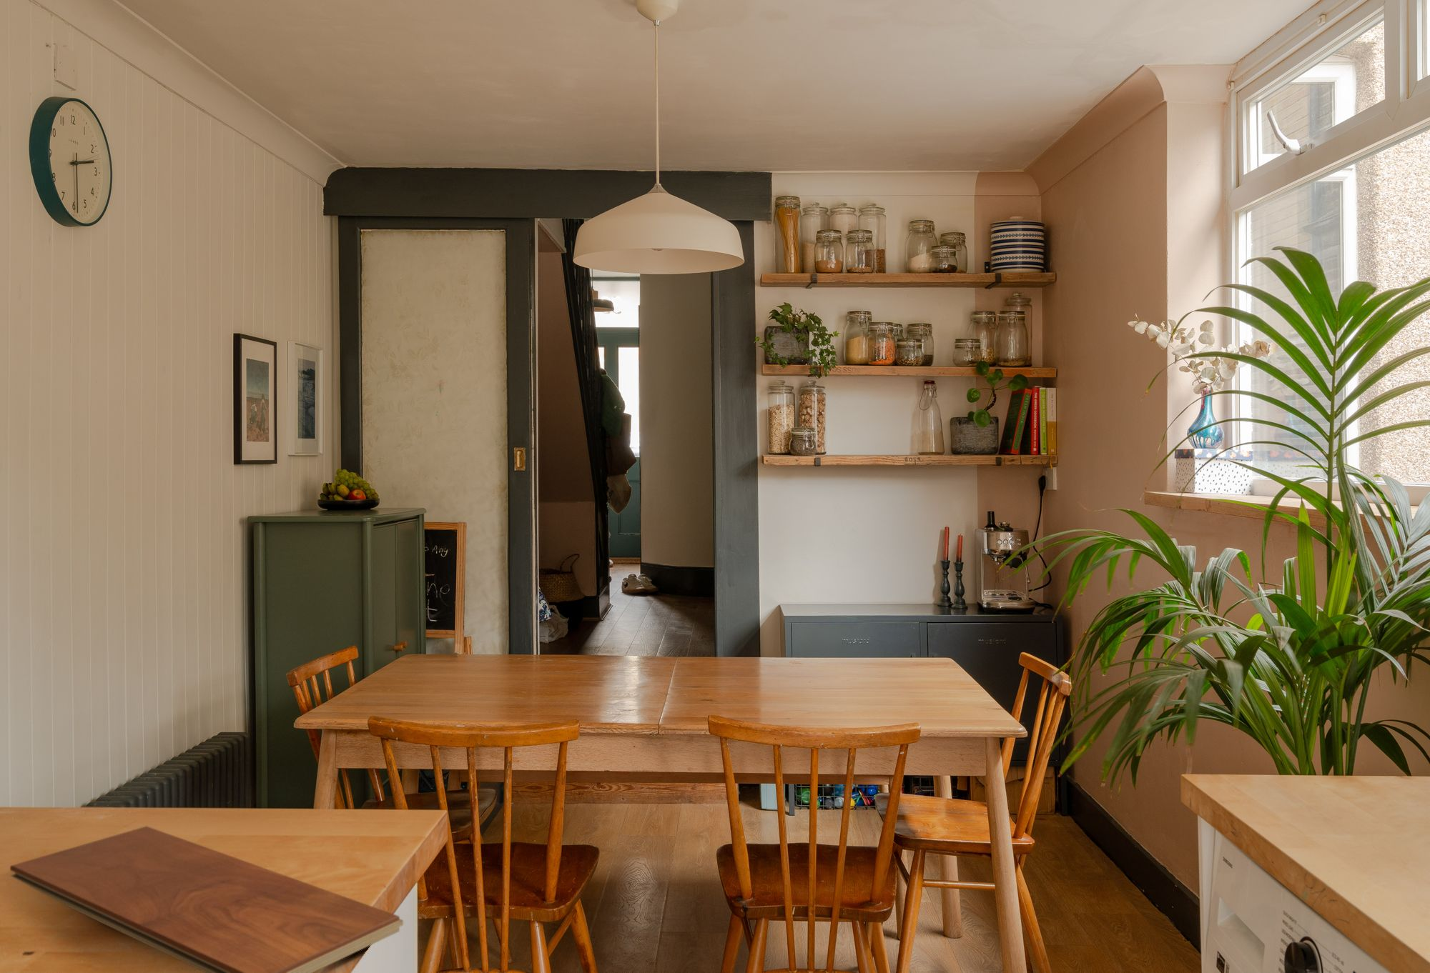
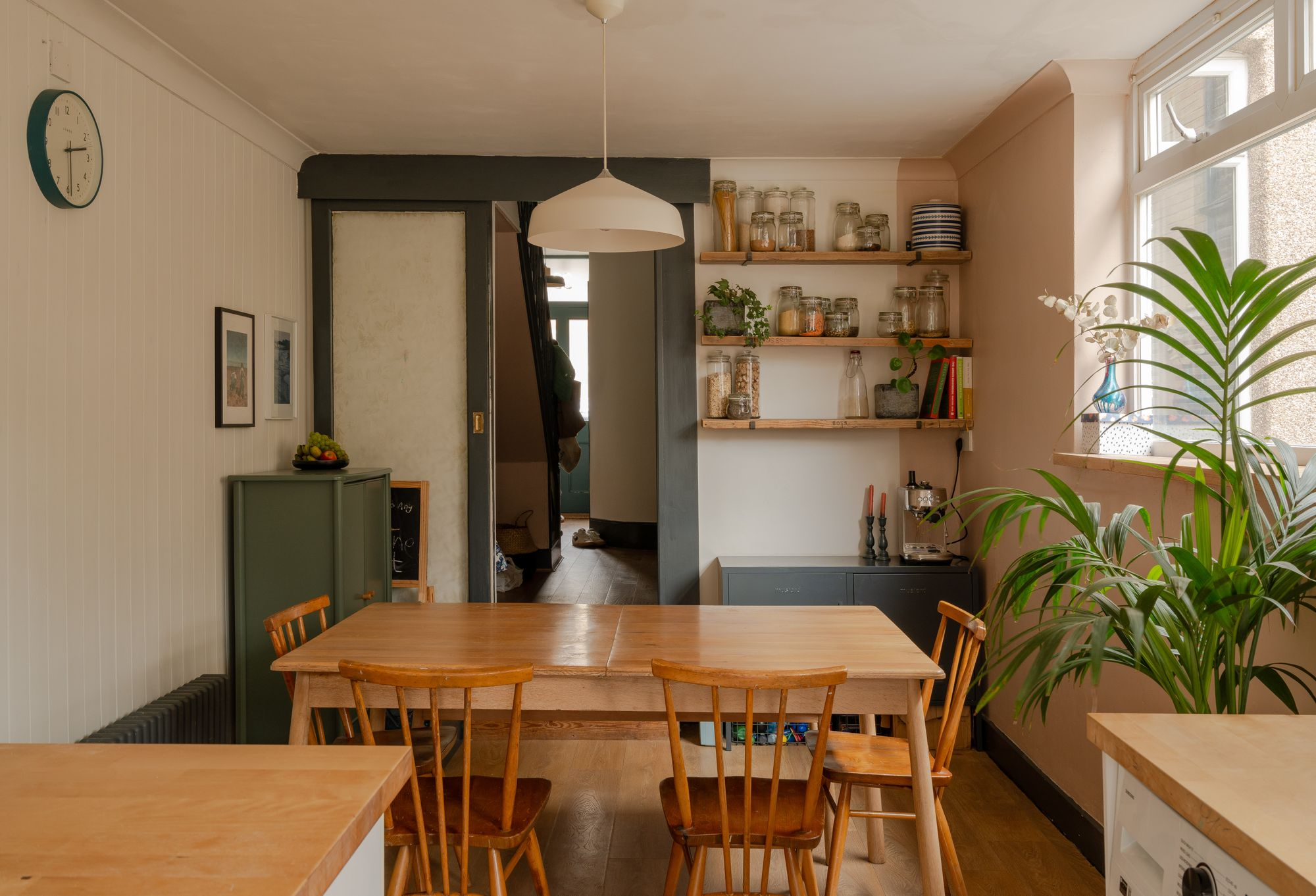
- chopping board [10,825,404,973]
